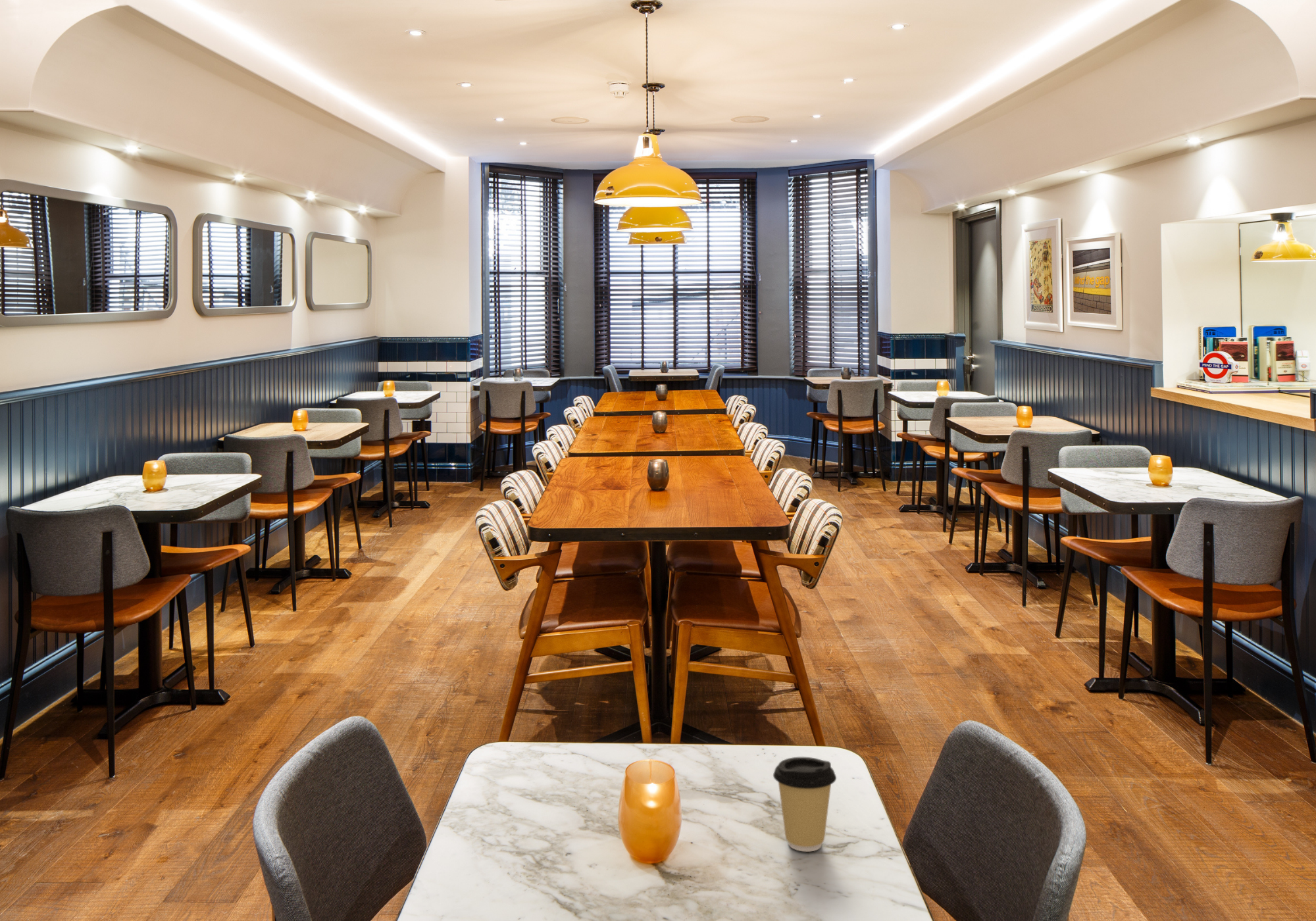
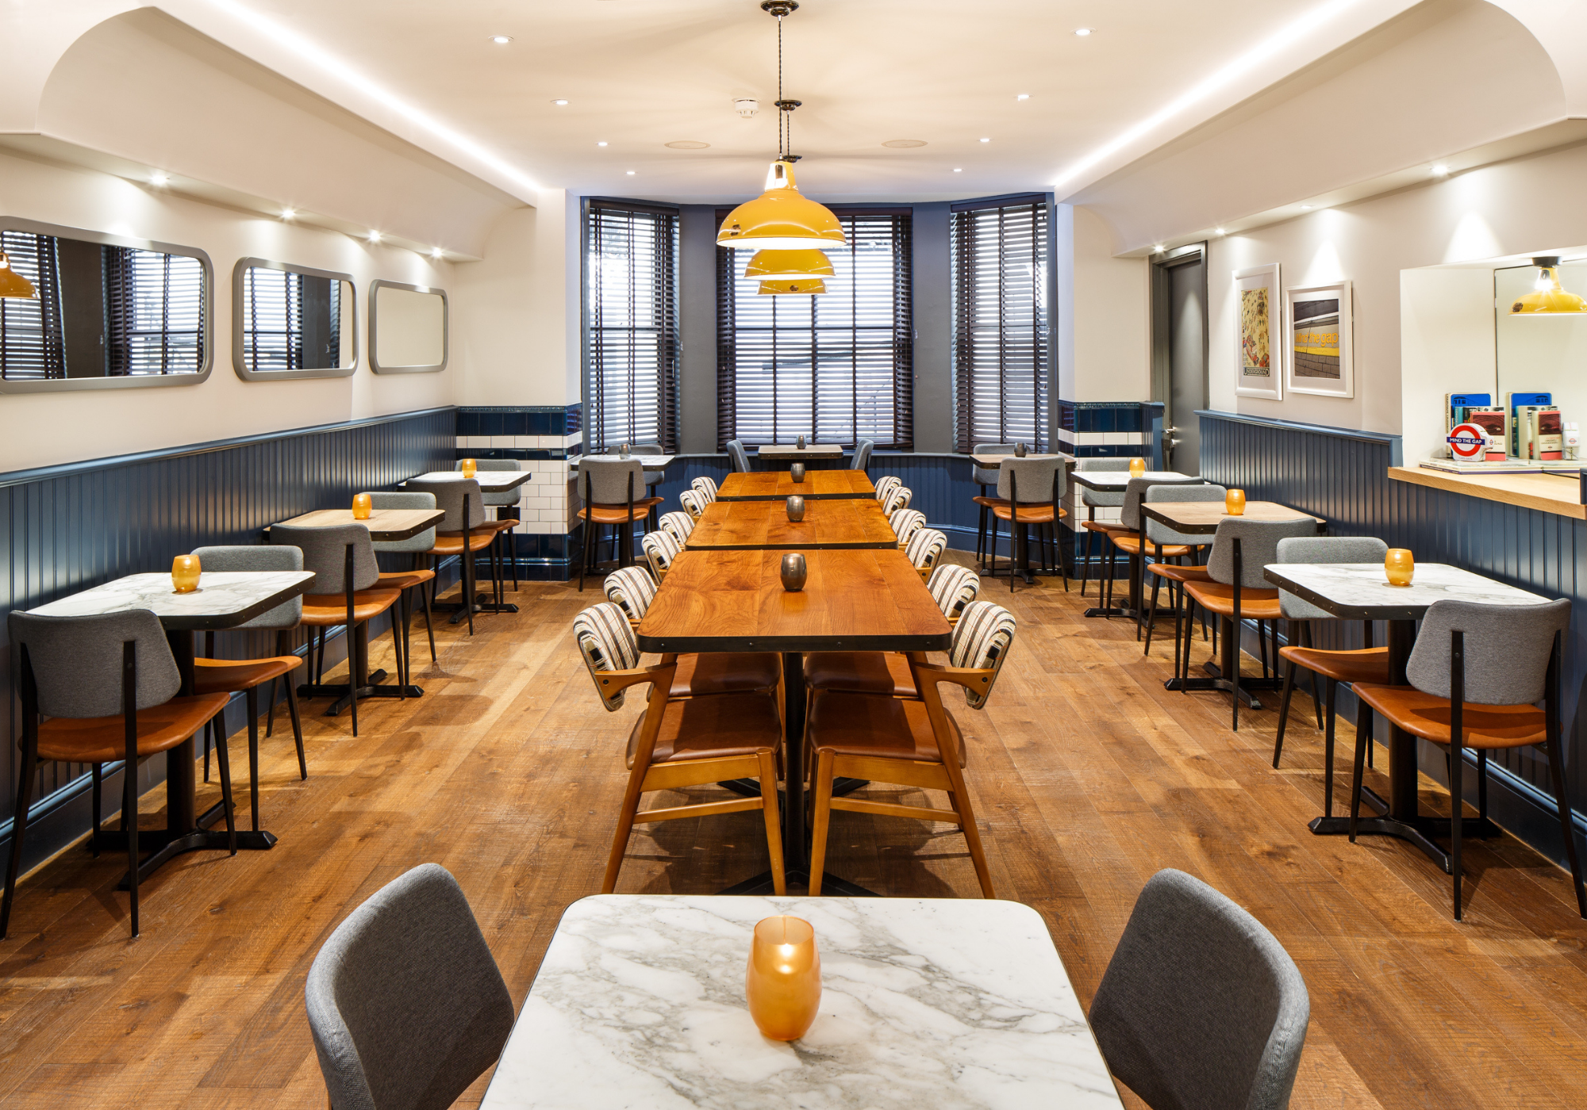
- coffee cup [772,757,837,852]
